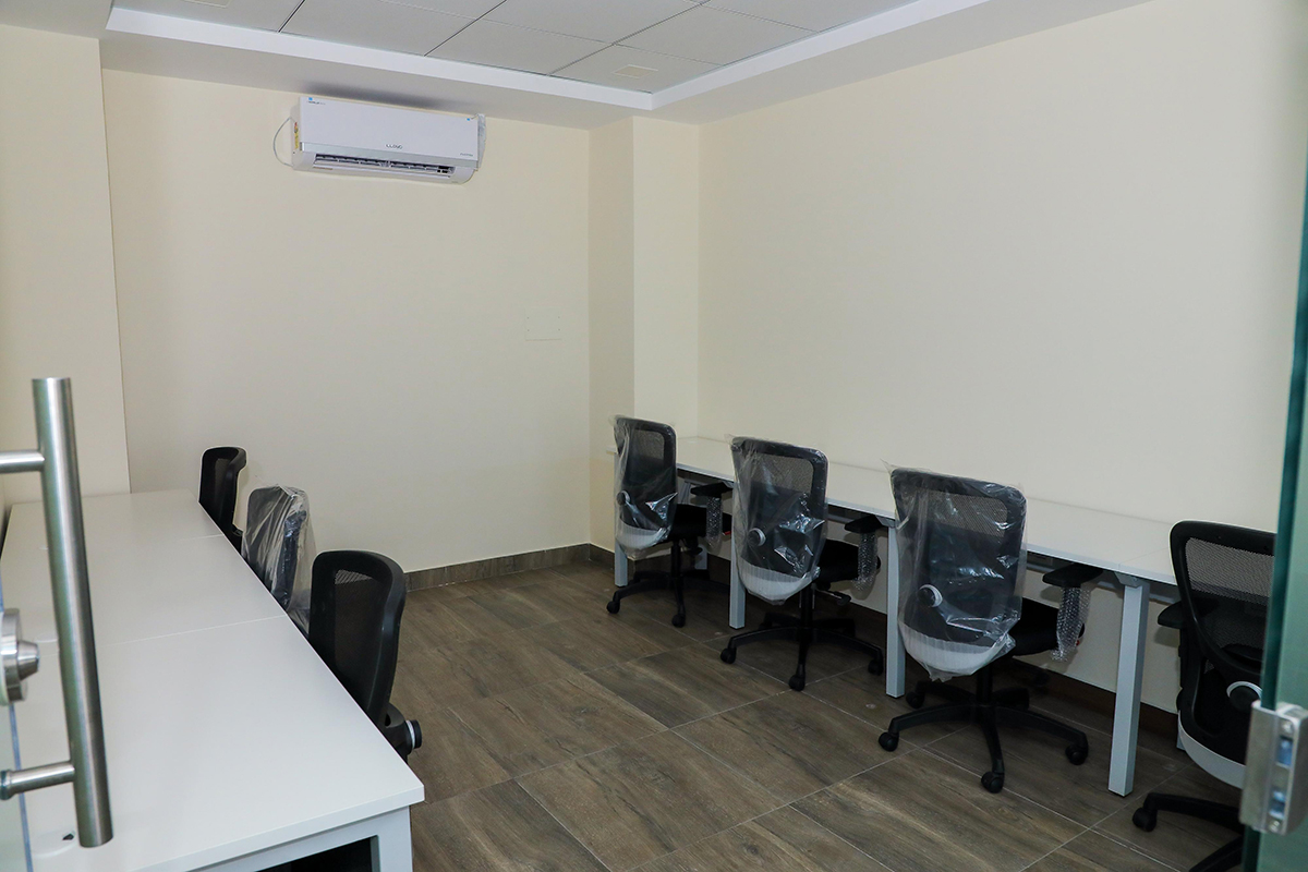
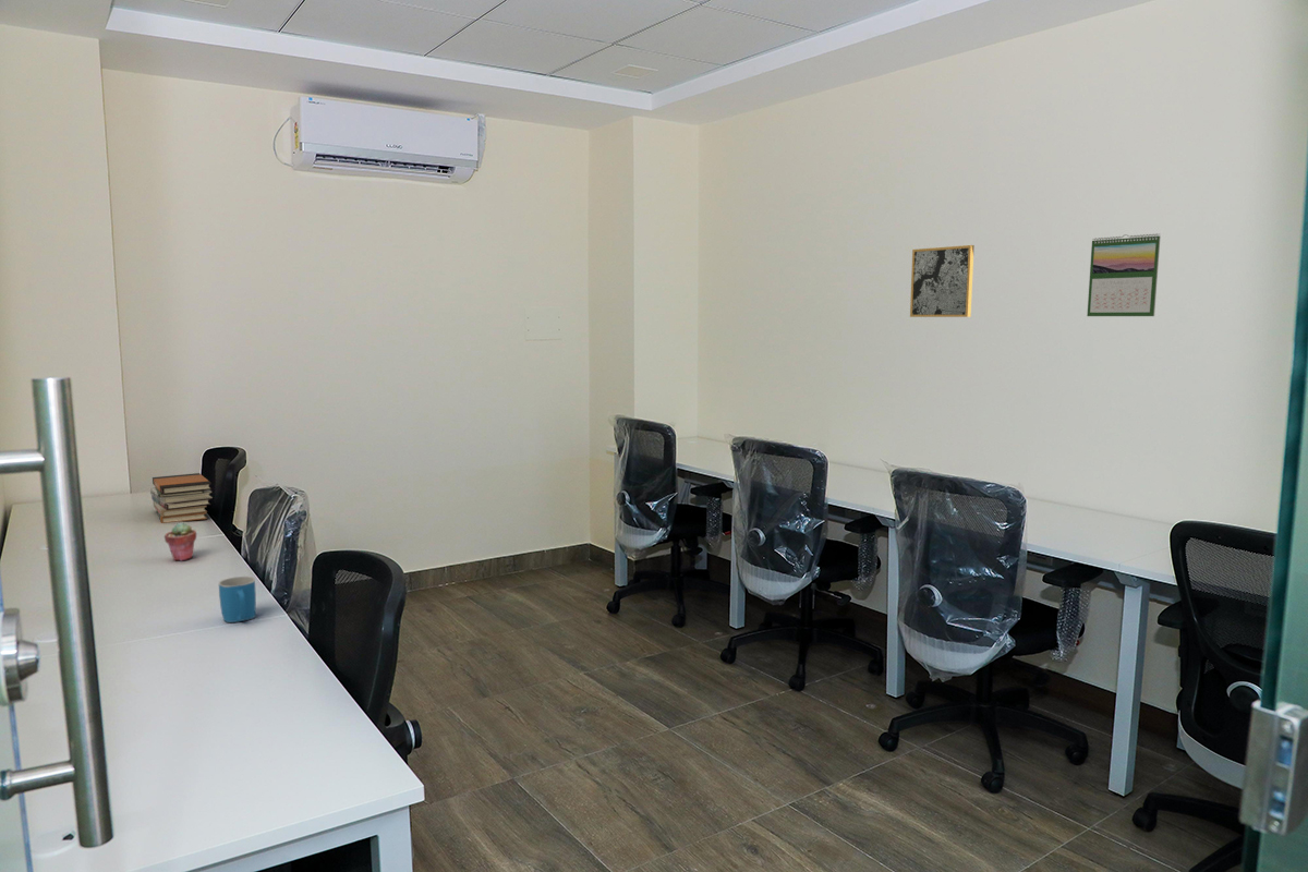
+ calendar [1086,233,1161,317]
+ mug [218,576,257,623]
+ potted succulent [164,522,197,561]
+ wall art [909,244,976,318]
+ book stack [149,472,214,524]
